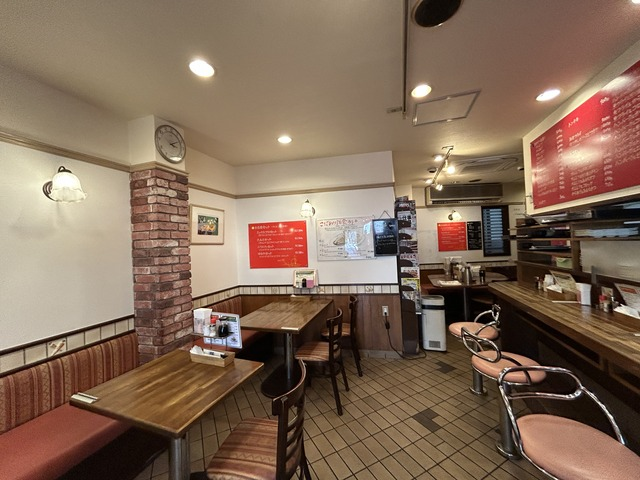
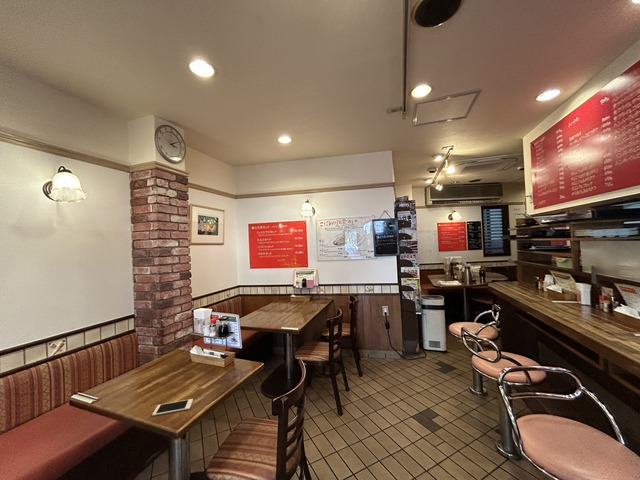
+ cell phone [151,398,194,417]
